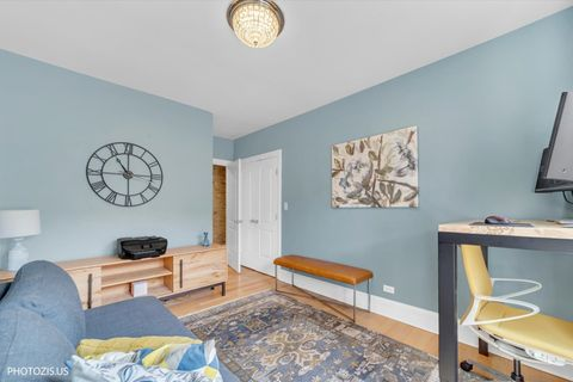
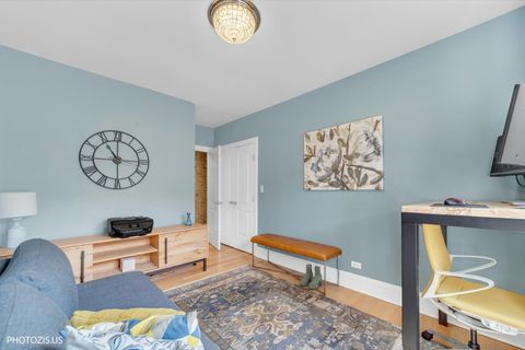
+ boots [299,264,323,290]
